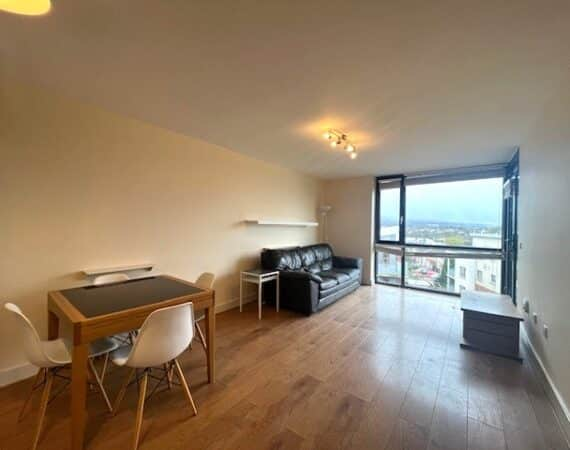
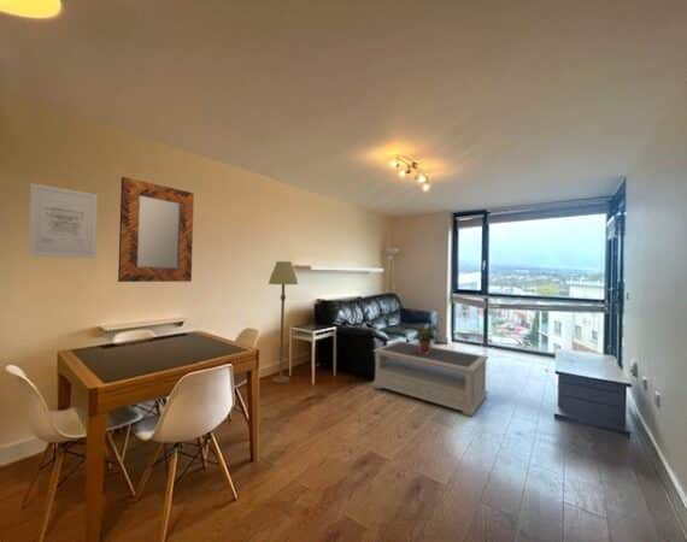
+ floor lamp [268,260,299,384]
+ wall art [27,182,99,260]
+ coffee table [371,340,489,417]
+ home mirror [117,176,195,283]
+ potted plant [410,320,440,354]
